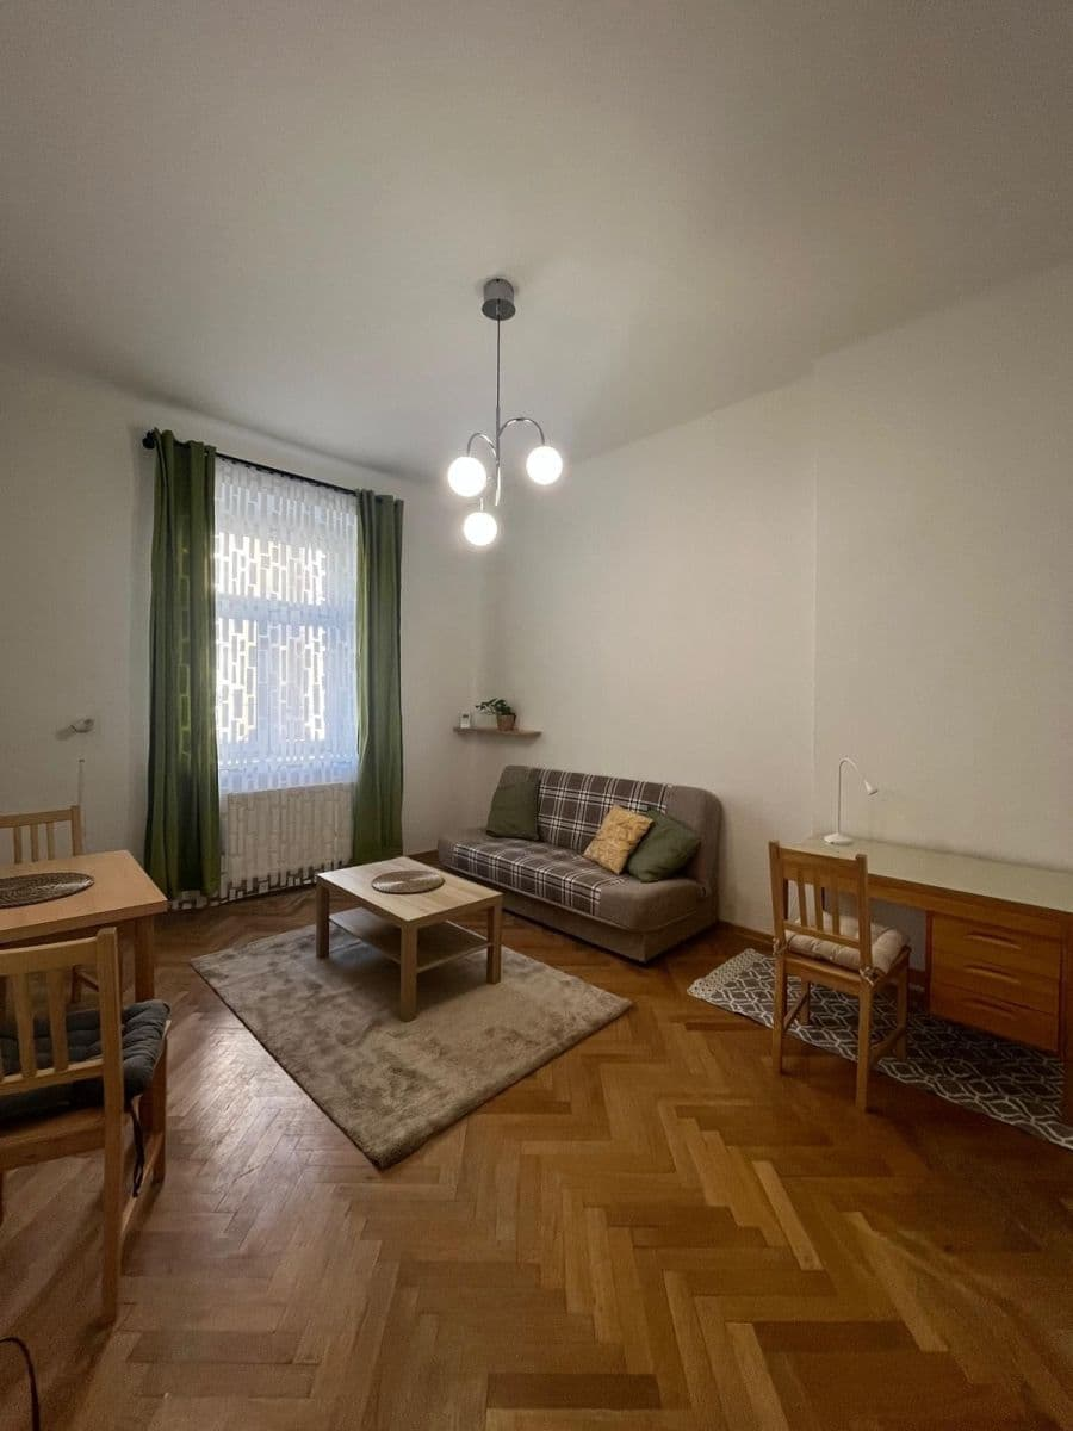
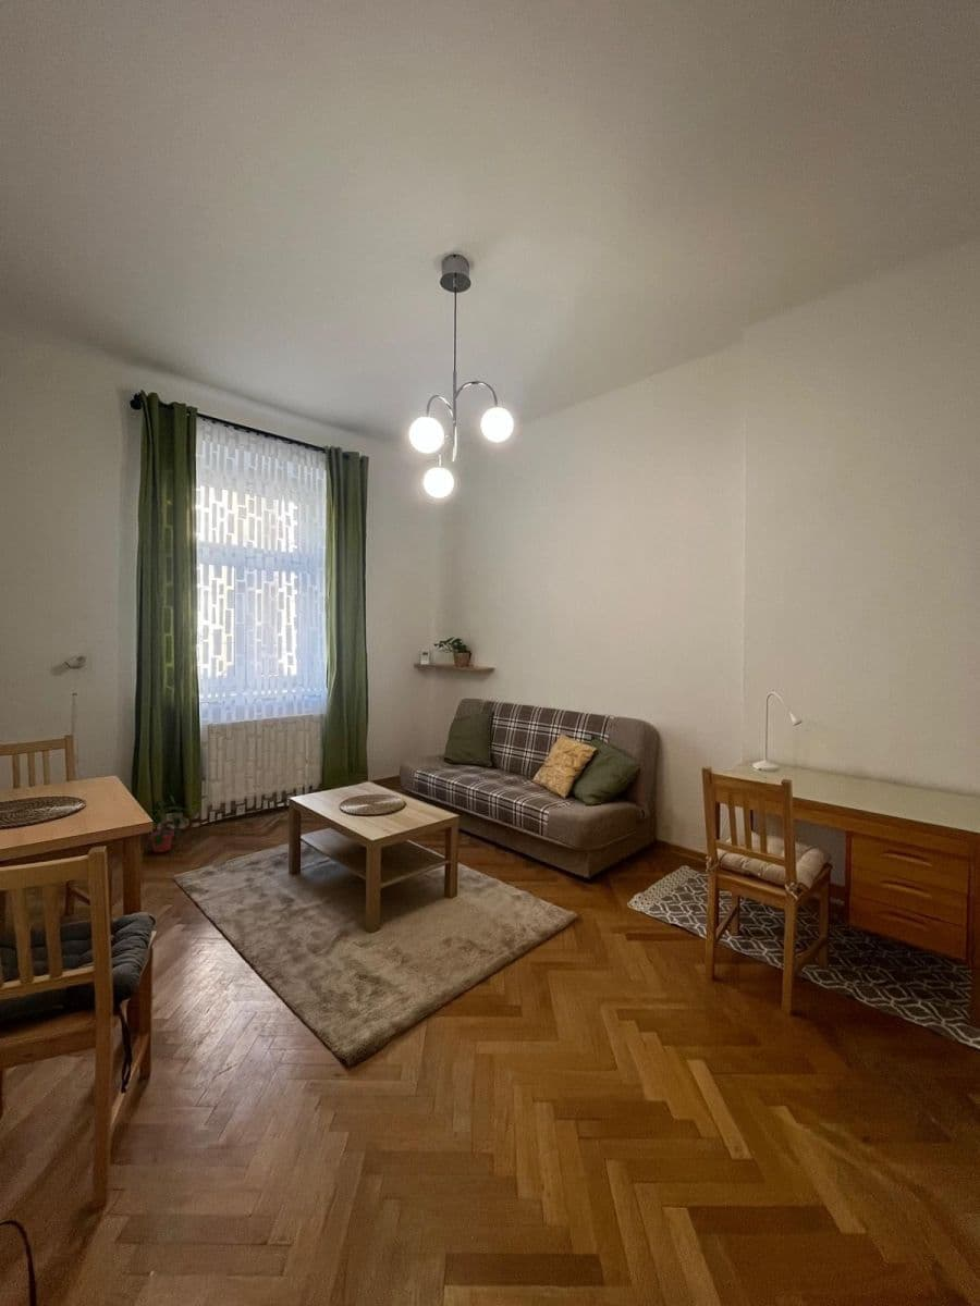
+ potted plant [143,794,193,853]
